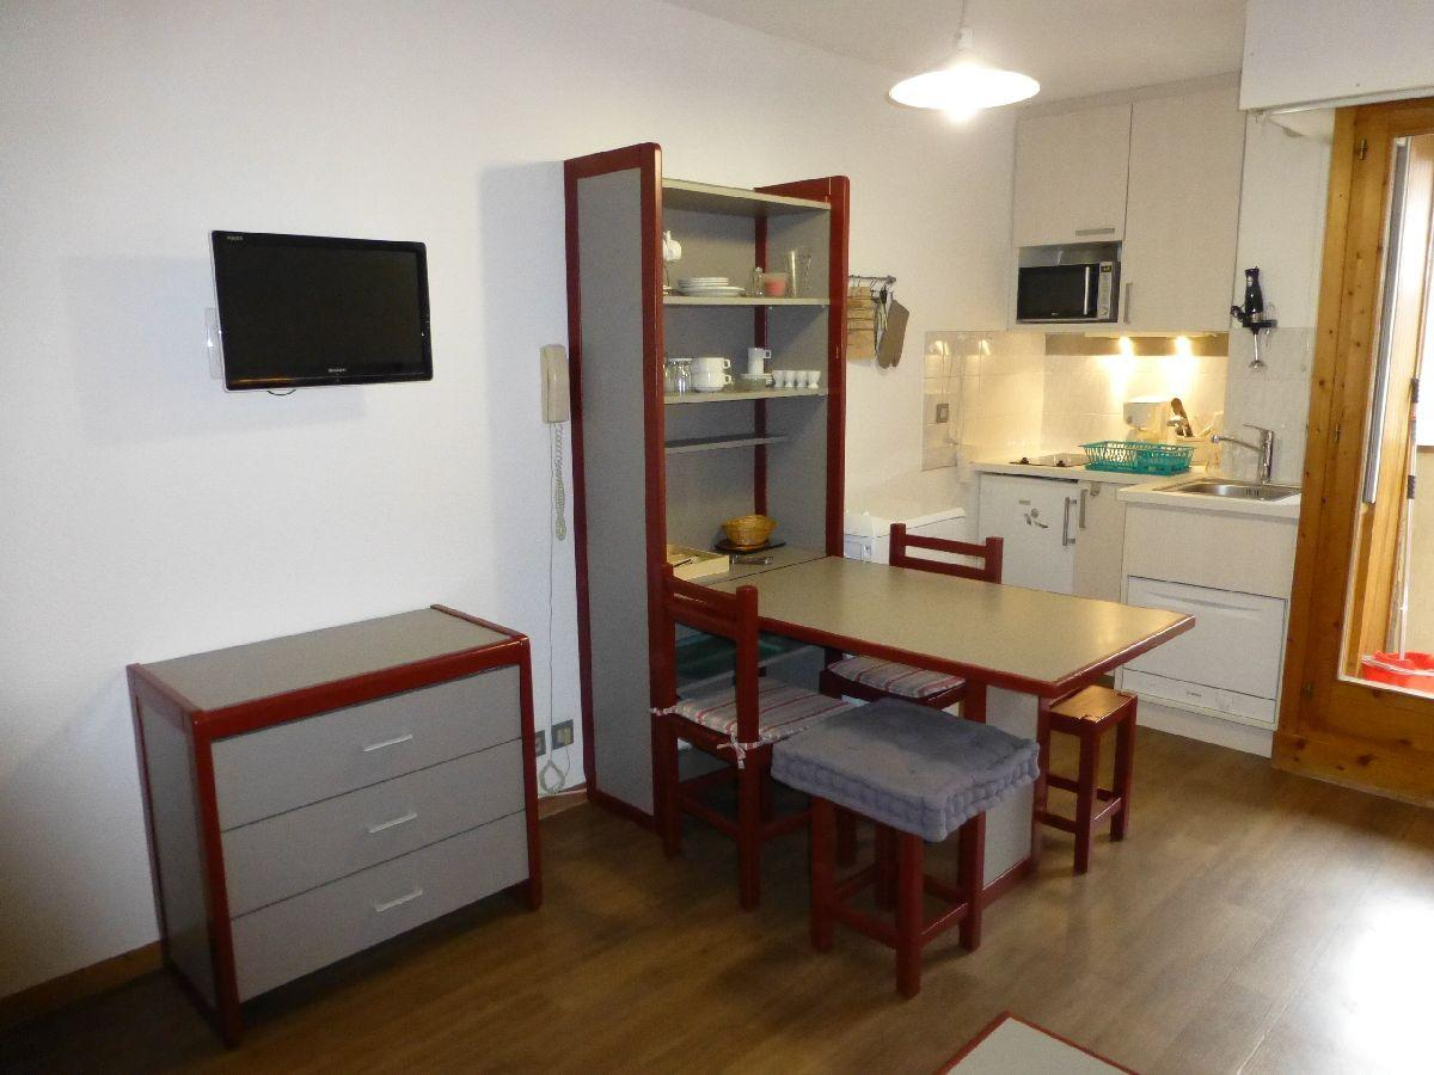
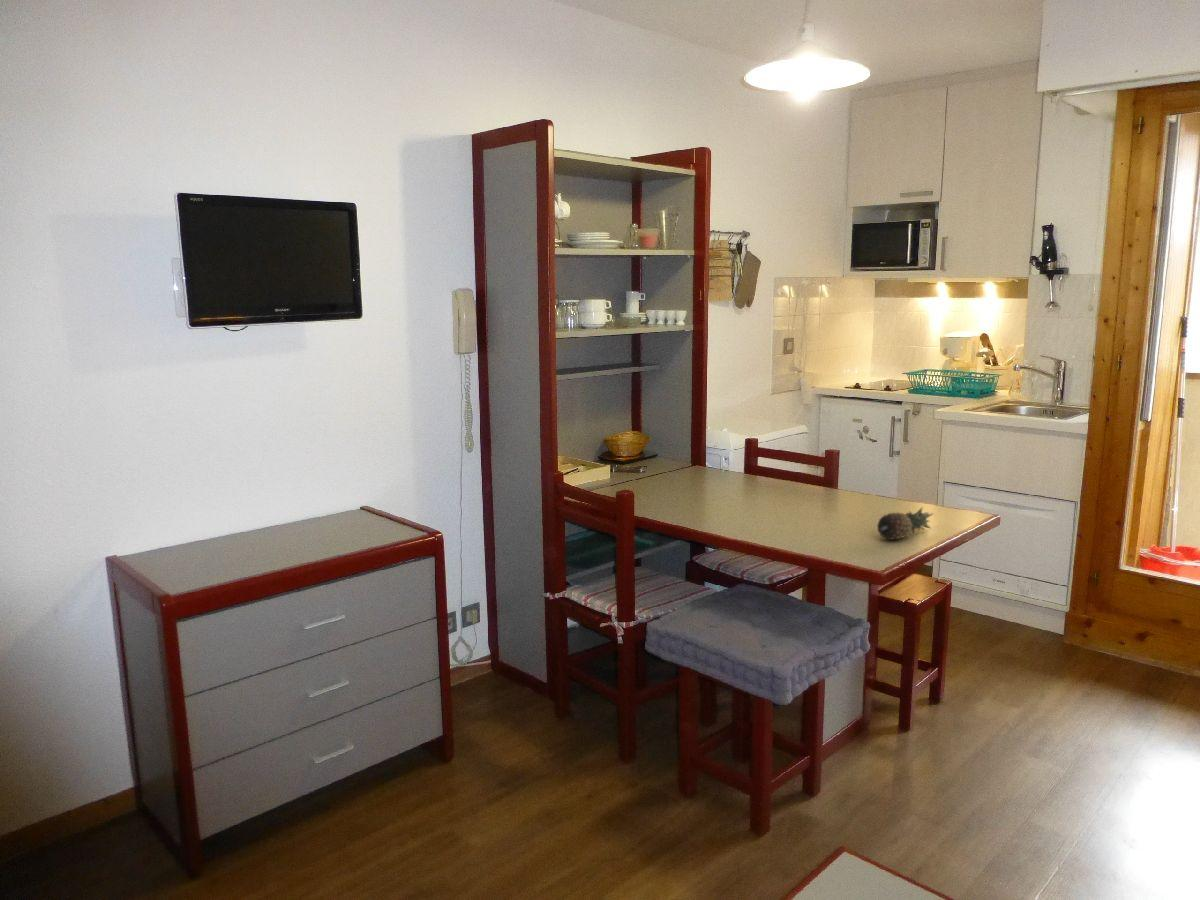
+ fruit [876,507,935,541]
